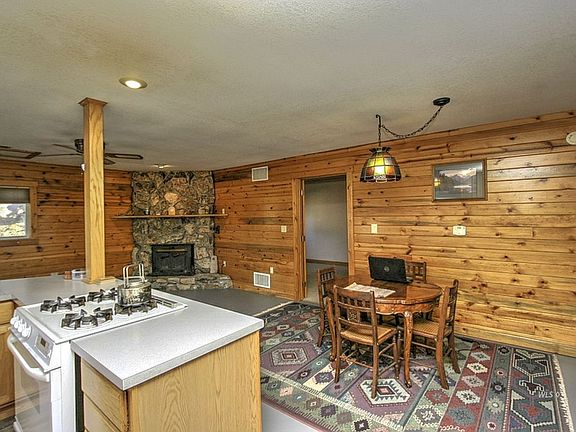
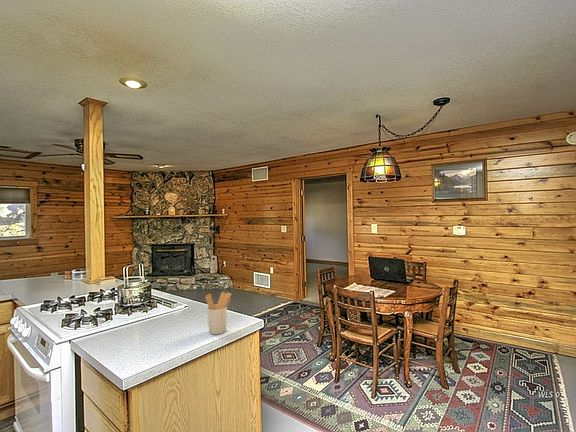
+ utensil holder [204,291,232,335]
